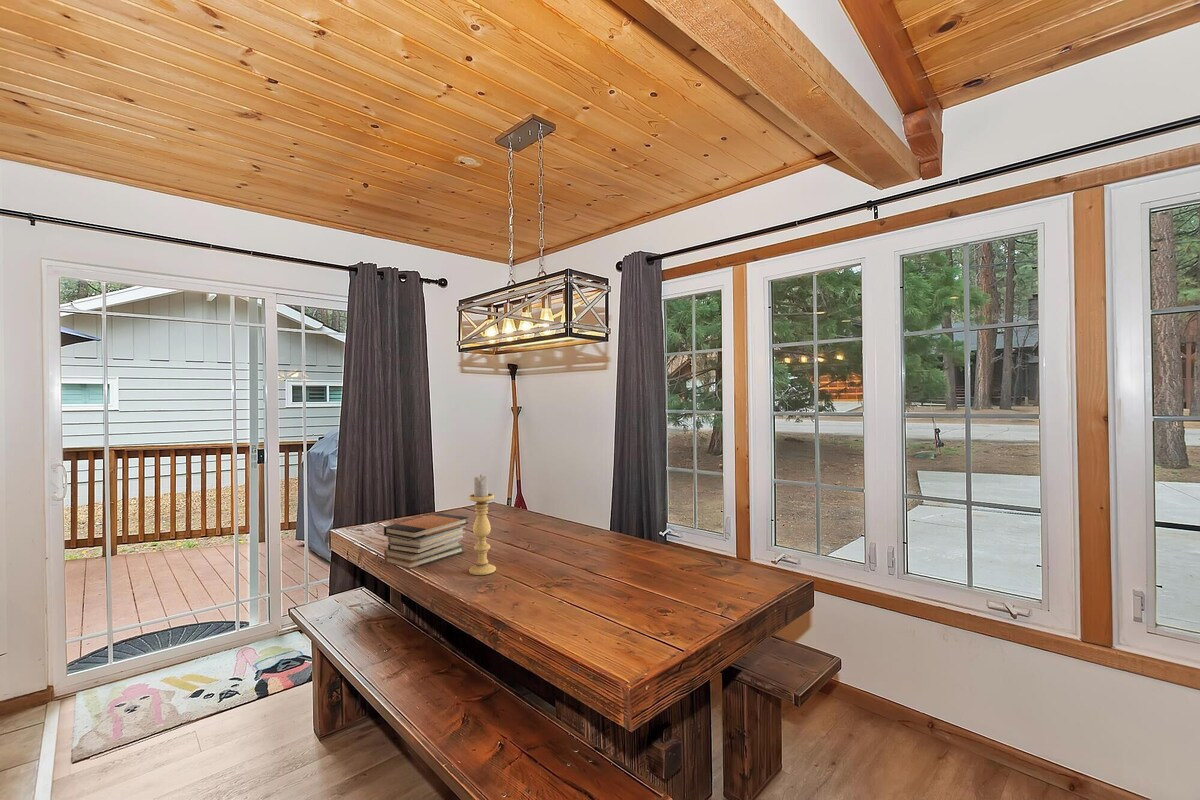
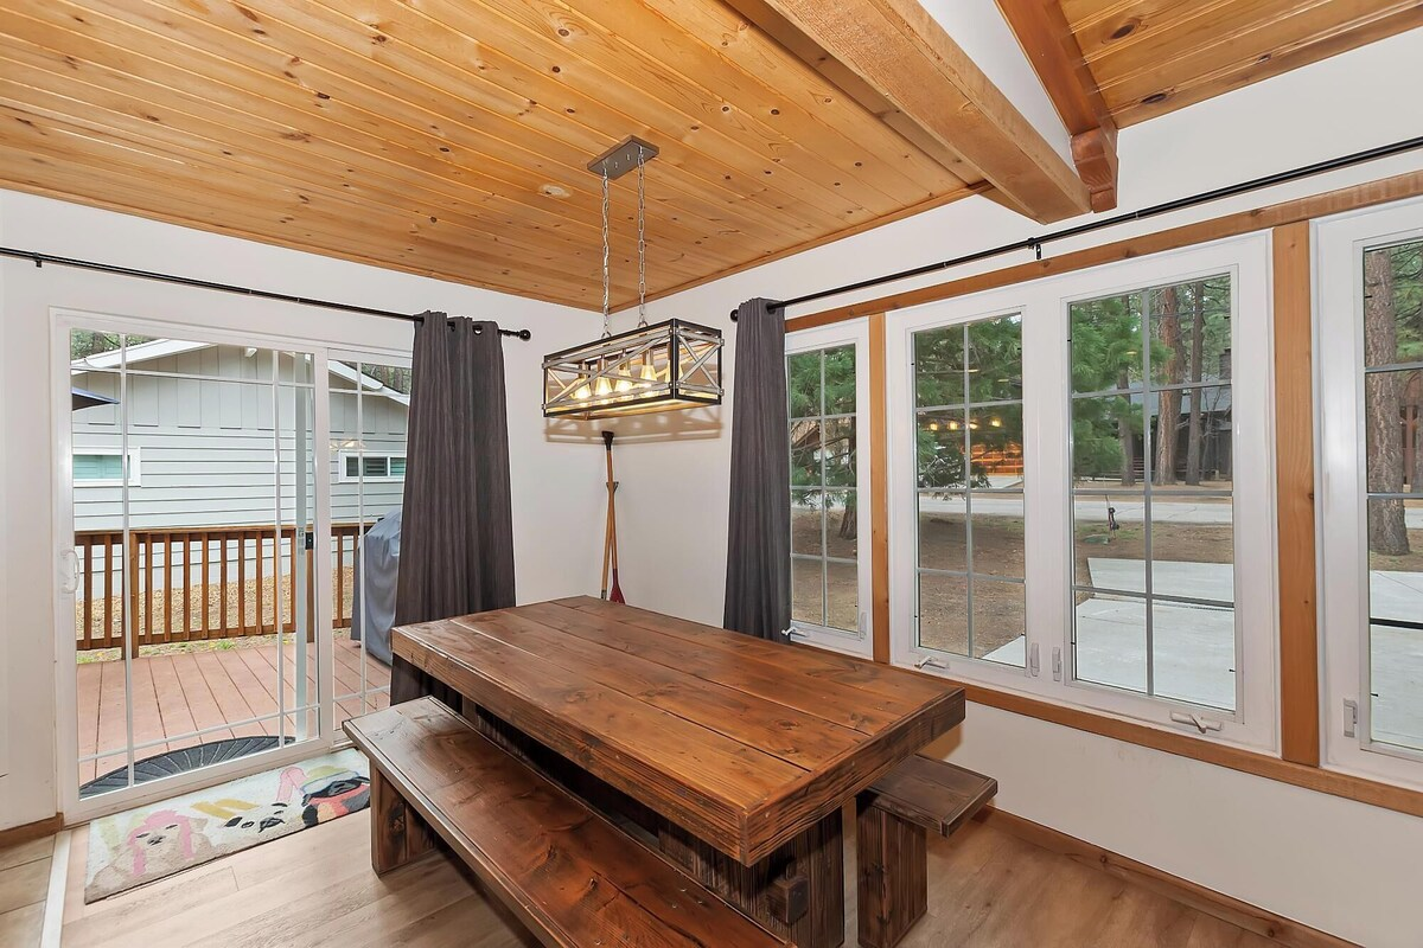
- book stack [383,512,469,570]
- candle holder [468,475,497,576]
